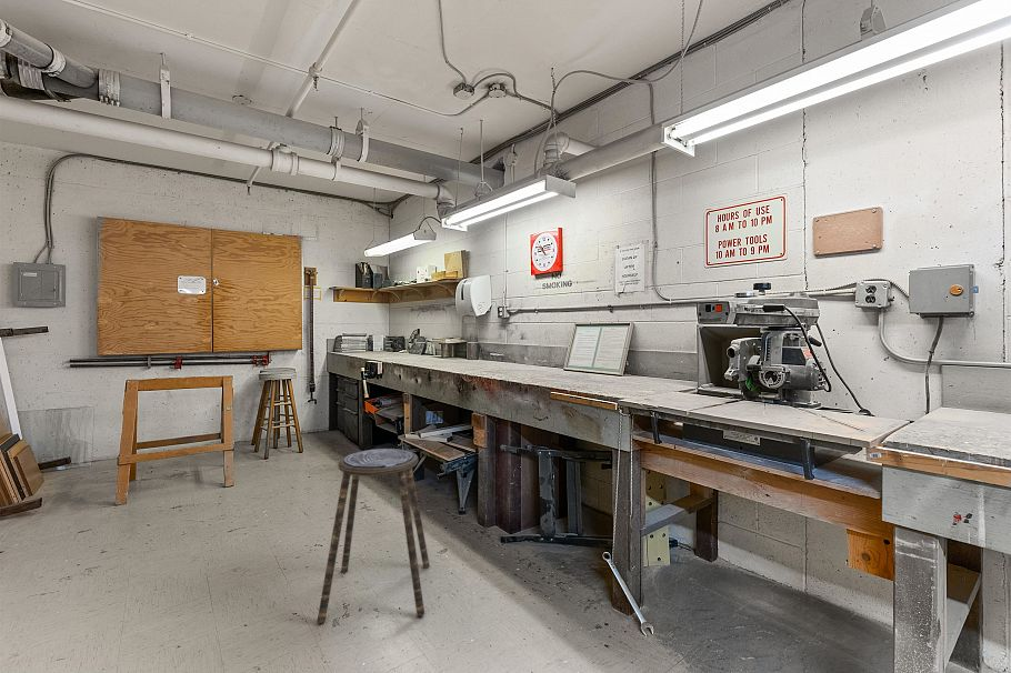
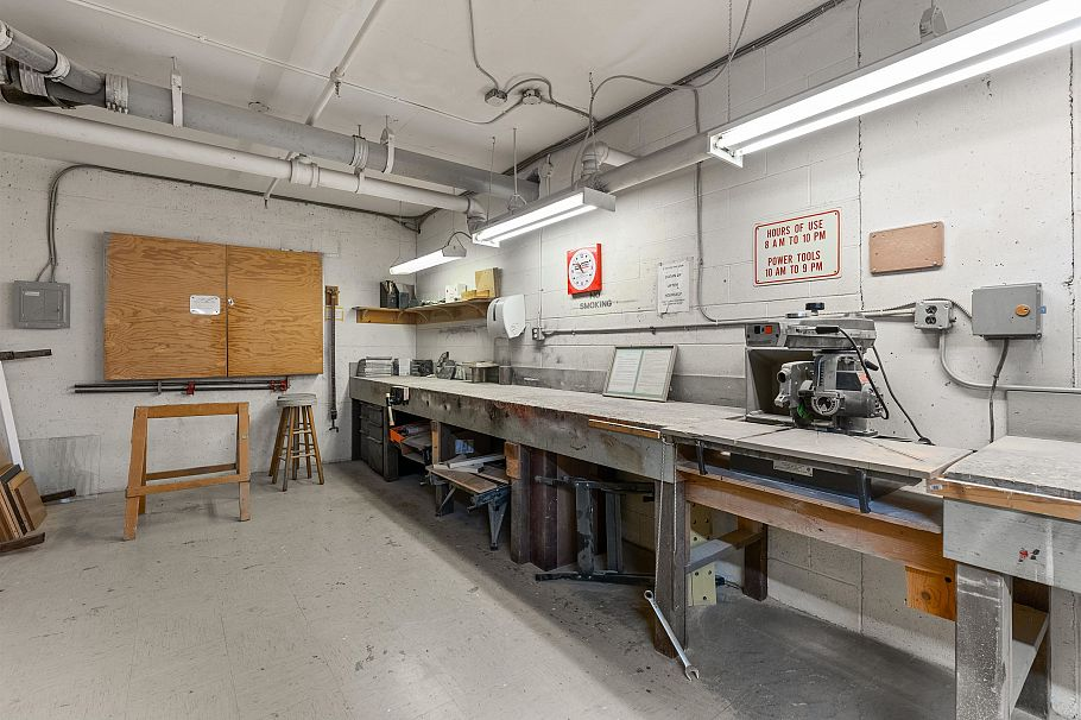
- stool [316,448,431,624]
